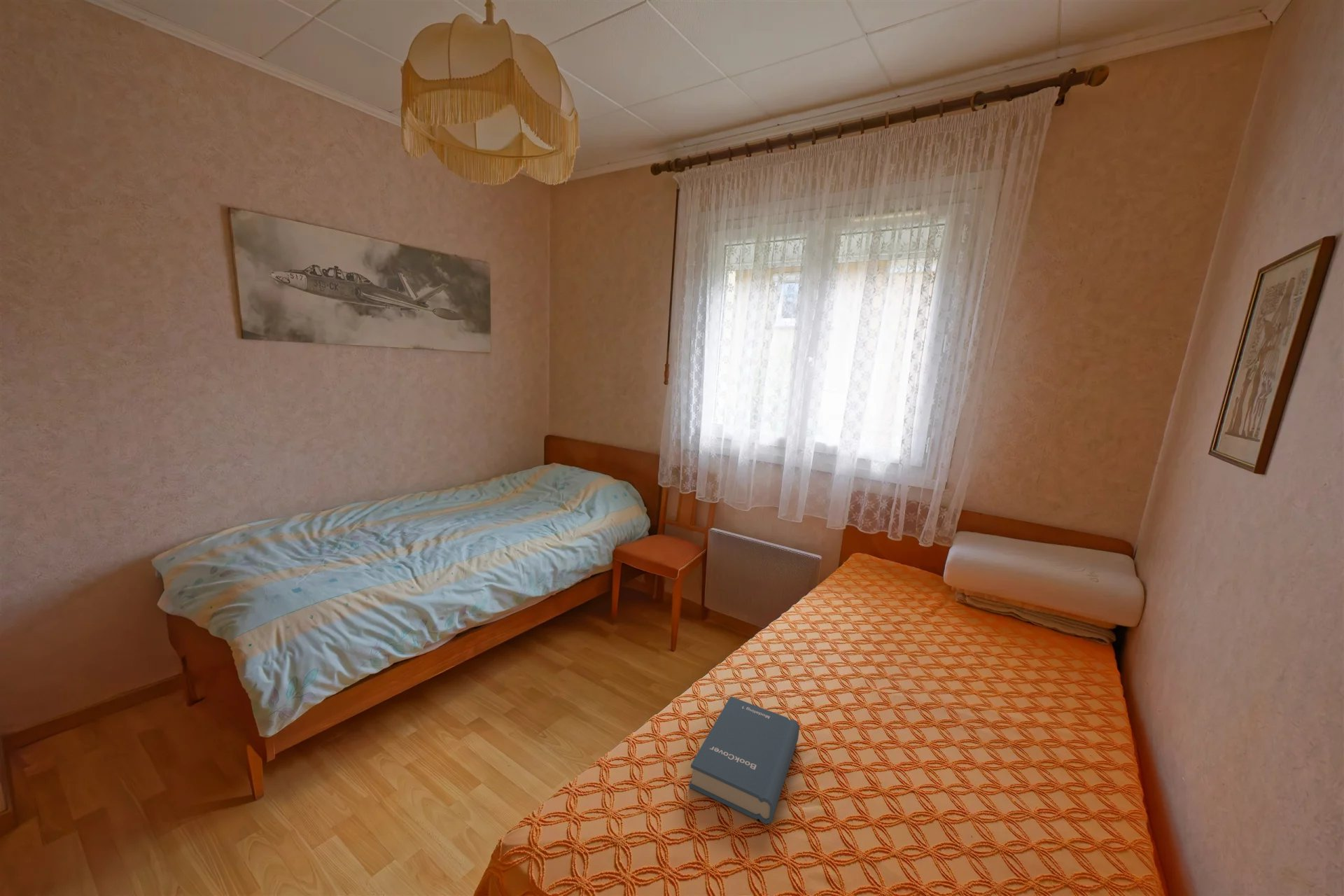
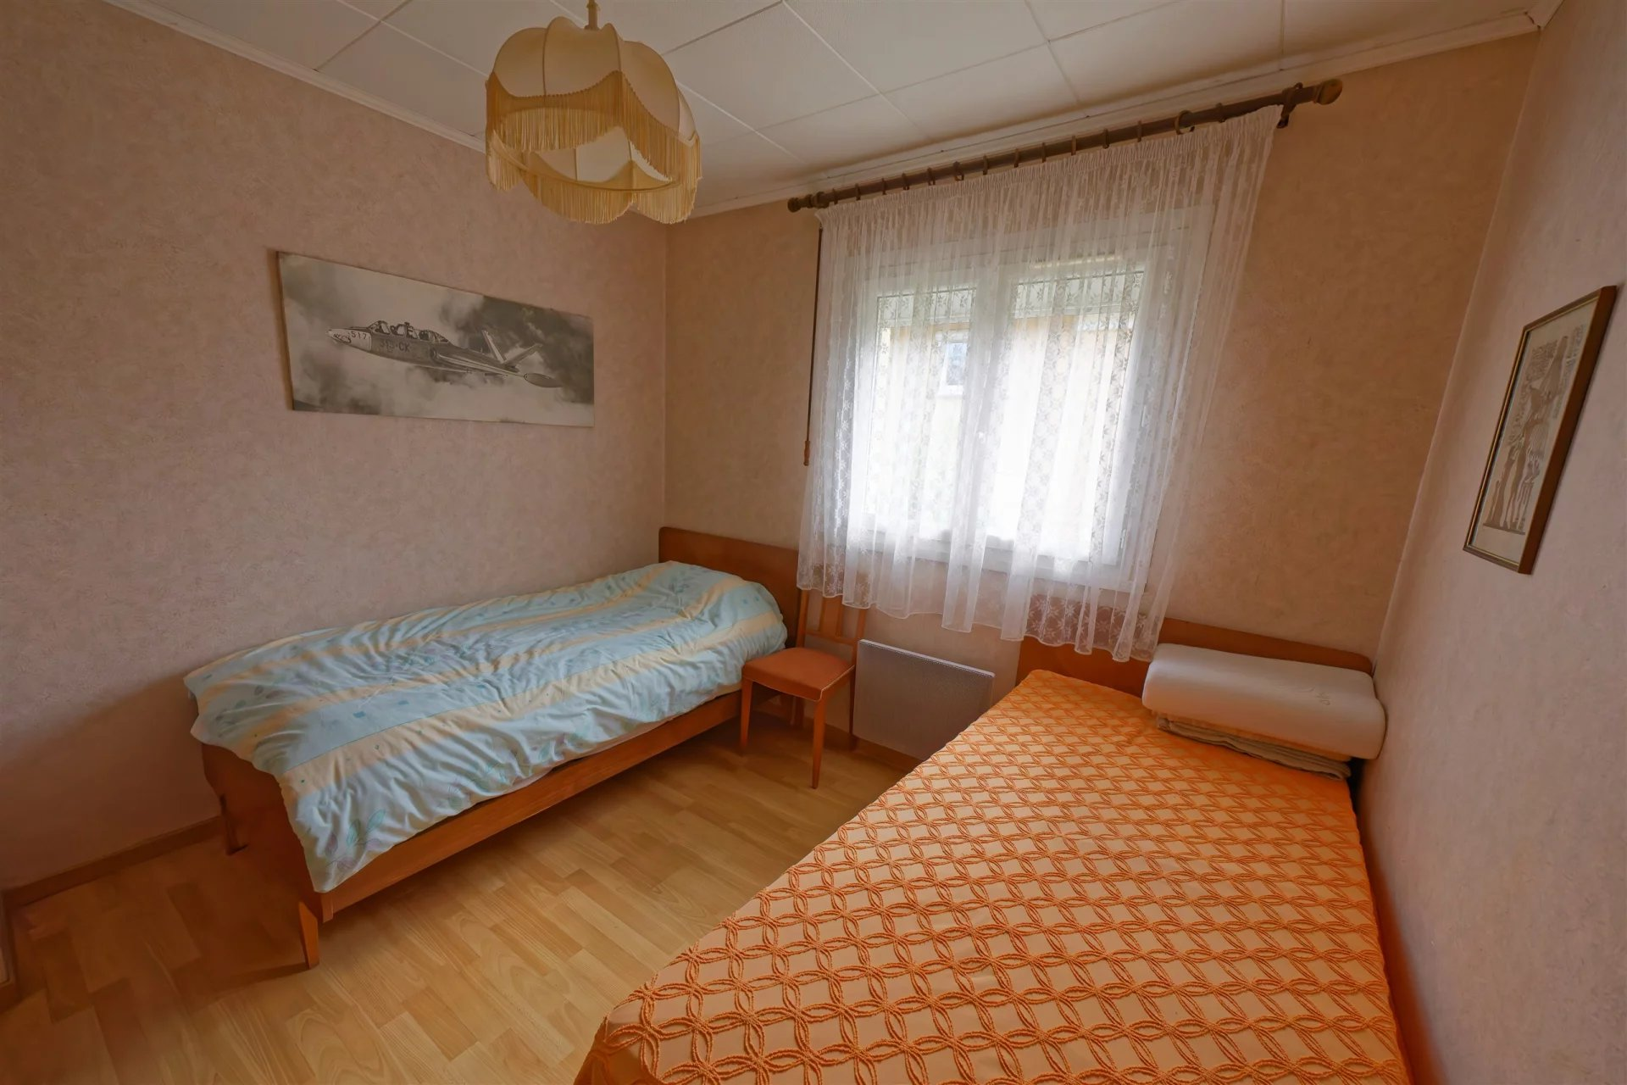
- hardback book [688,696,800,825]
